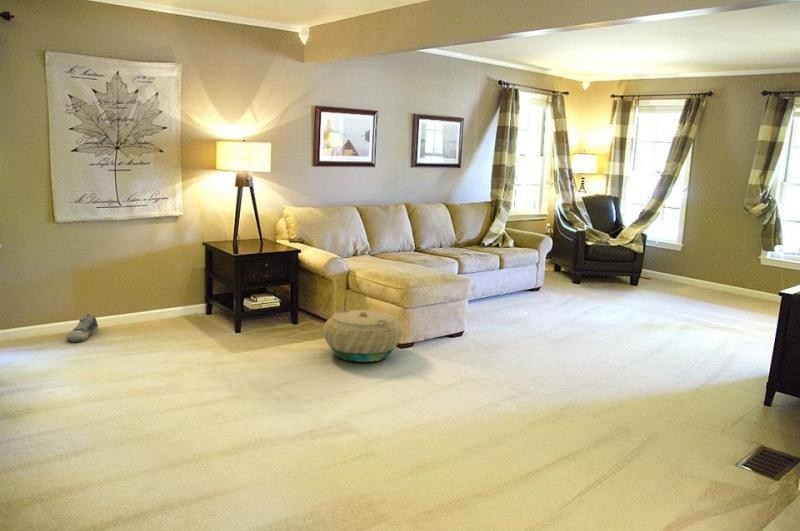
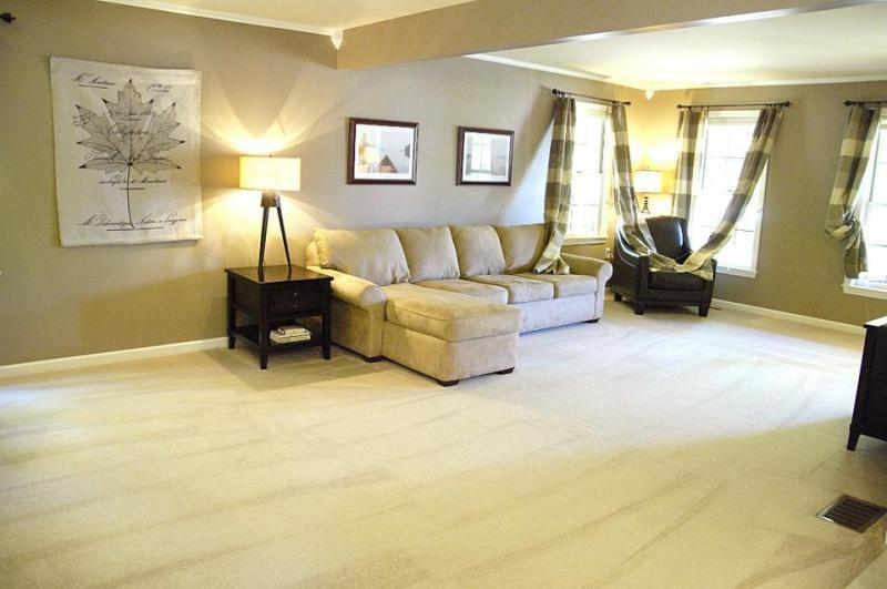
- shoe [66,312,100,343]
- basket [322,309,403,363]
